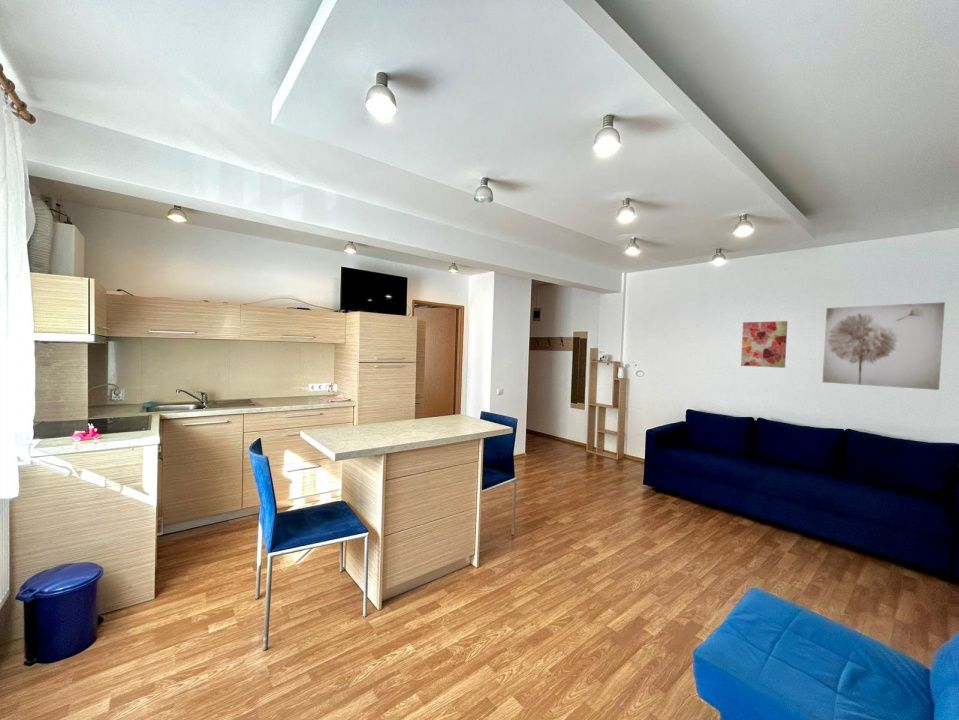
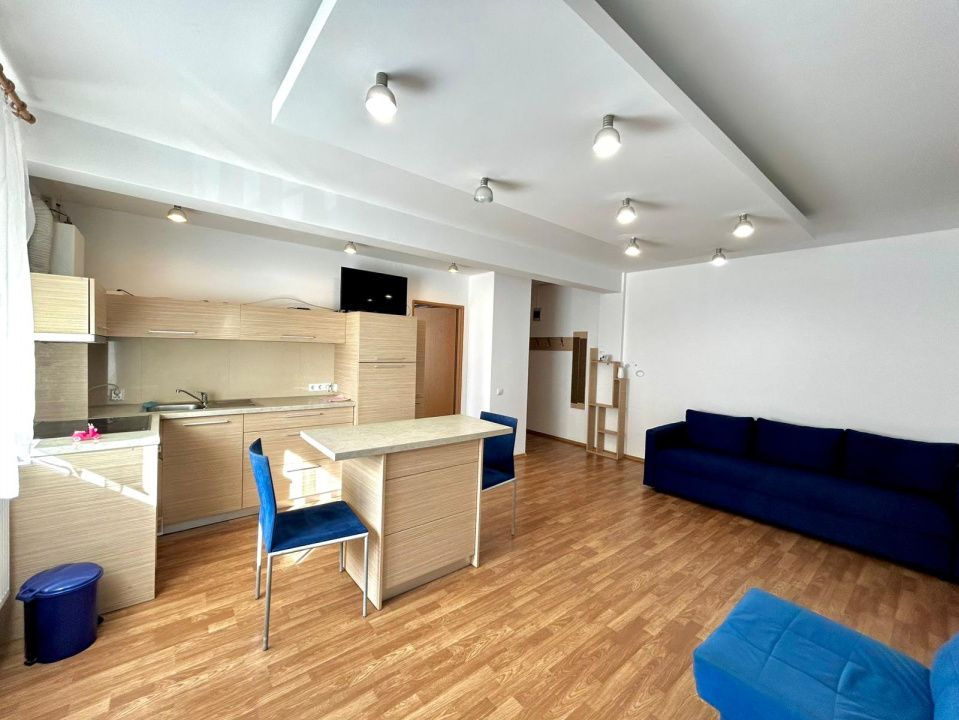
- wall art [821,301,946,391]
- wall art [740,320,788,369]
